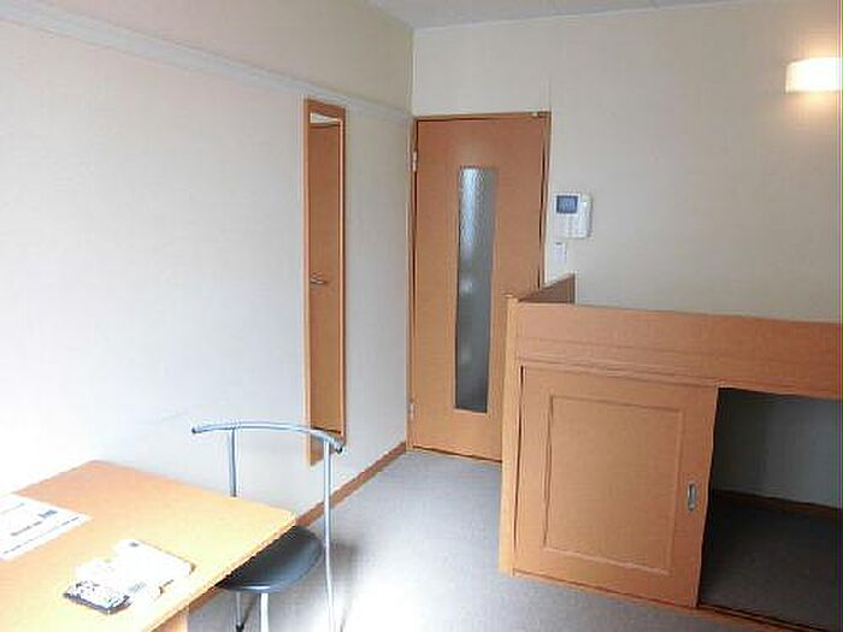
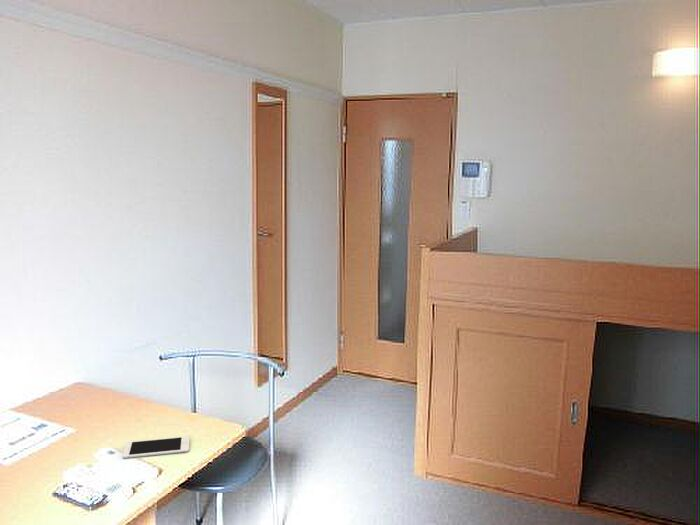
+ cell phone [122,435,191,459]
